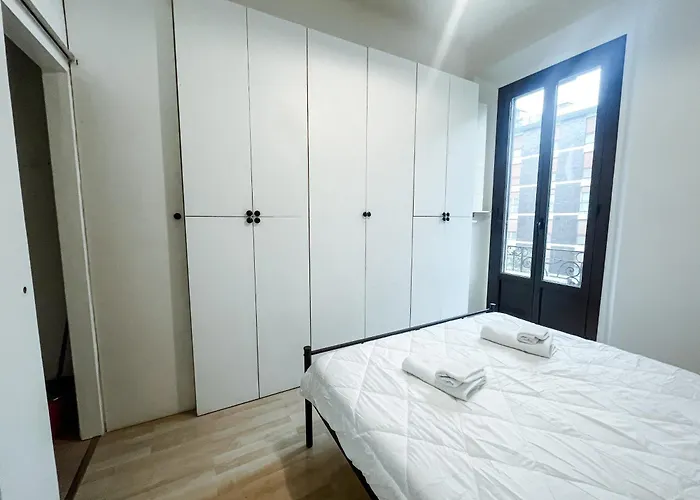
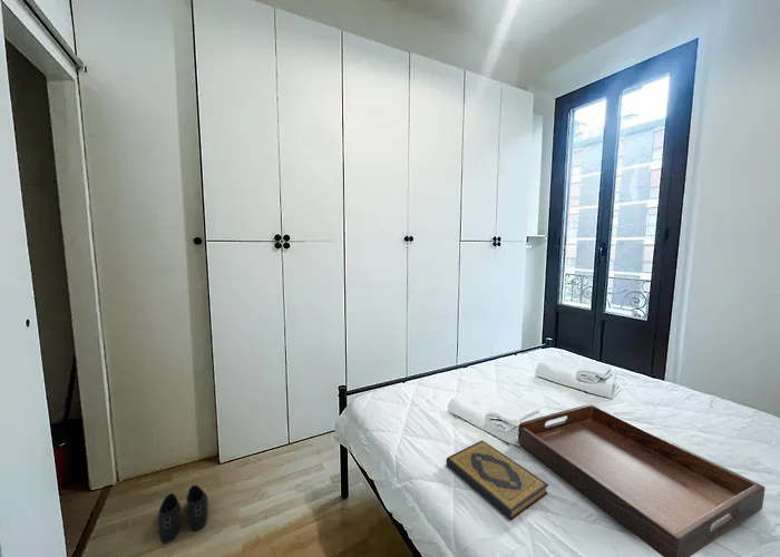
+ boots [157,485,208,545]
+ serving tray [517,403,766,557]
+ hardback book [446,439,549,521]
